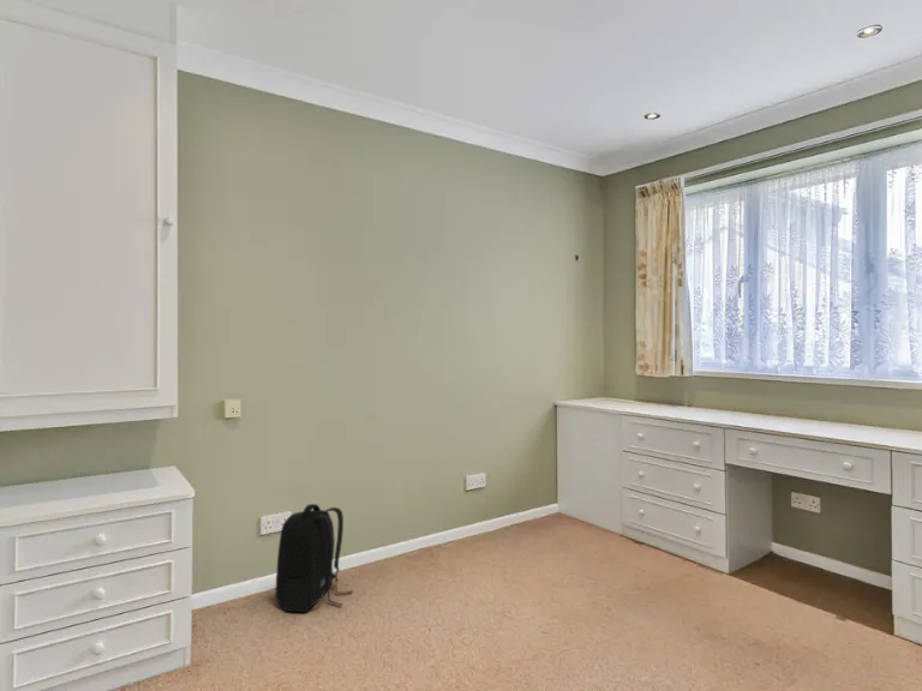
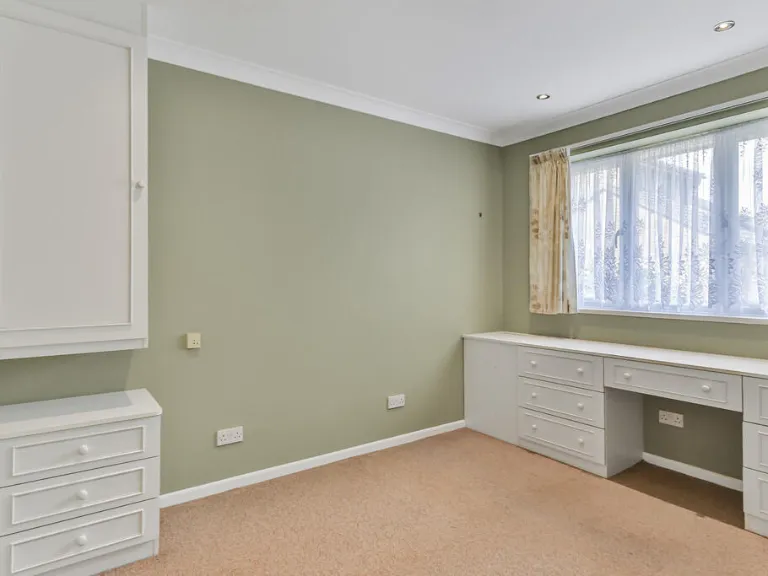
- backpack [275,503,354,613]
